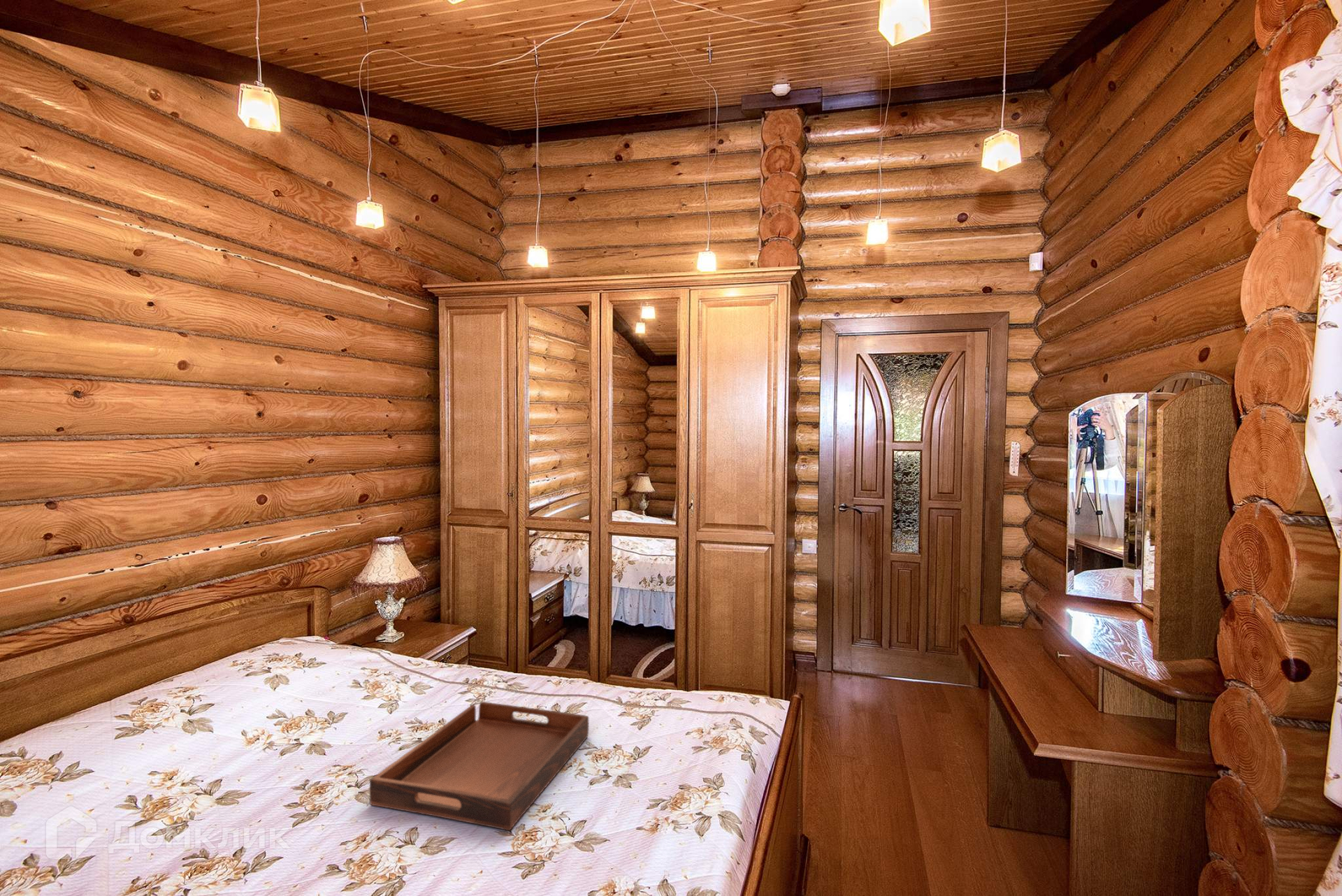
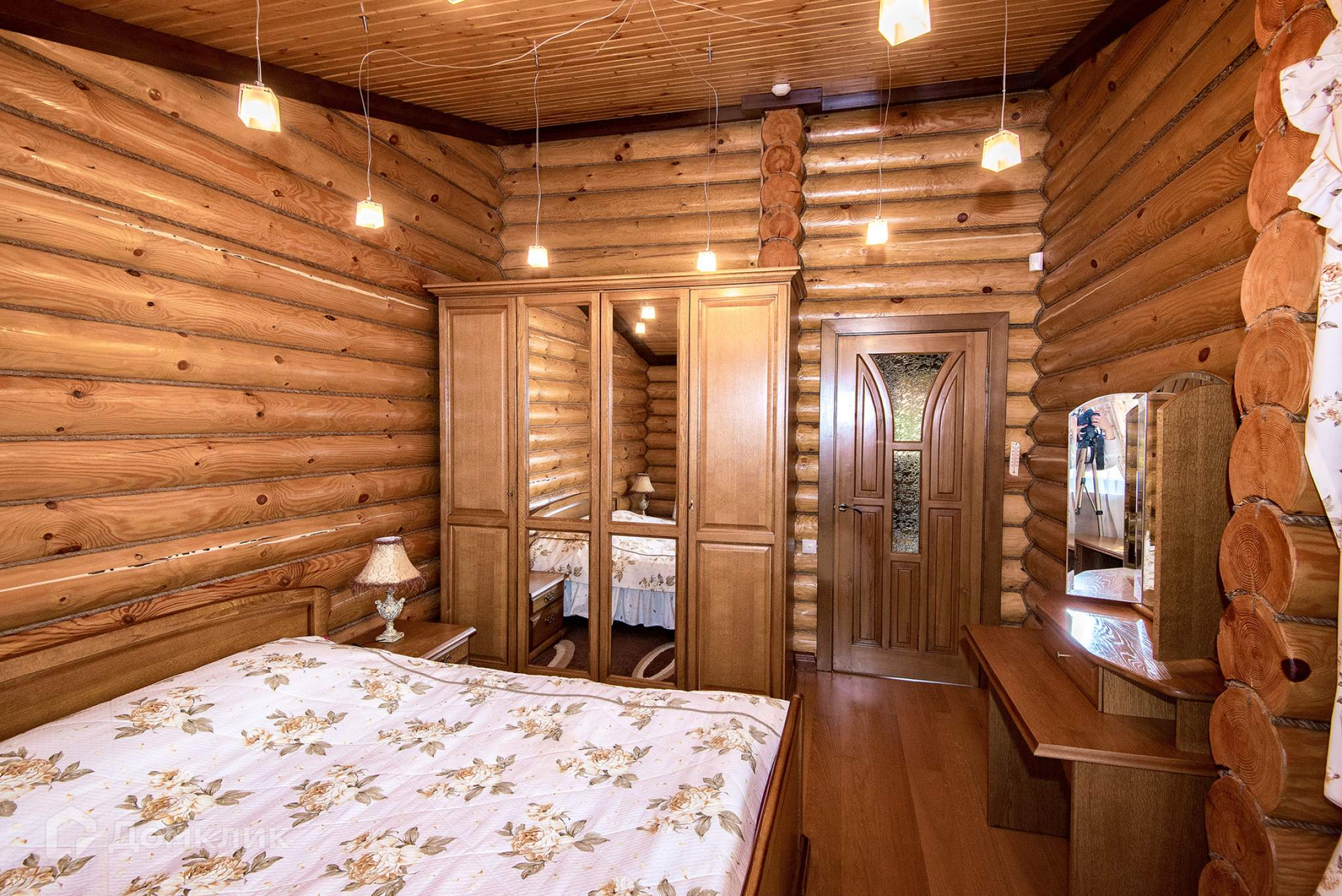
- serving tray [369,701,589,831]
